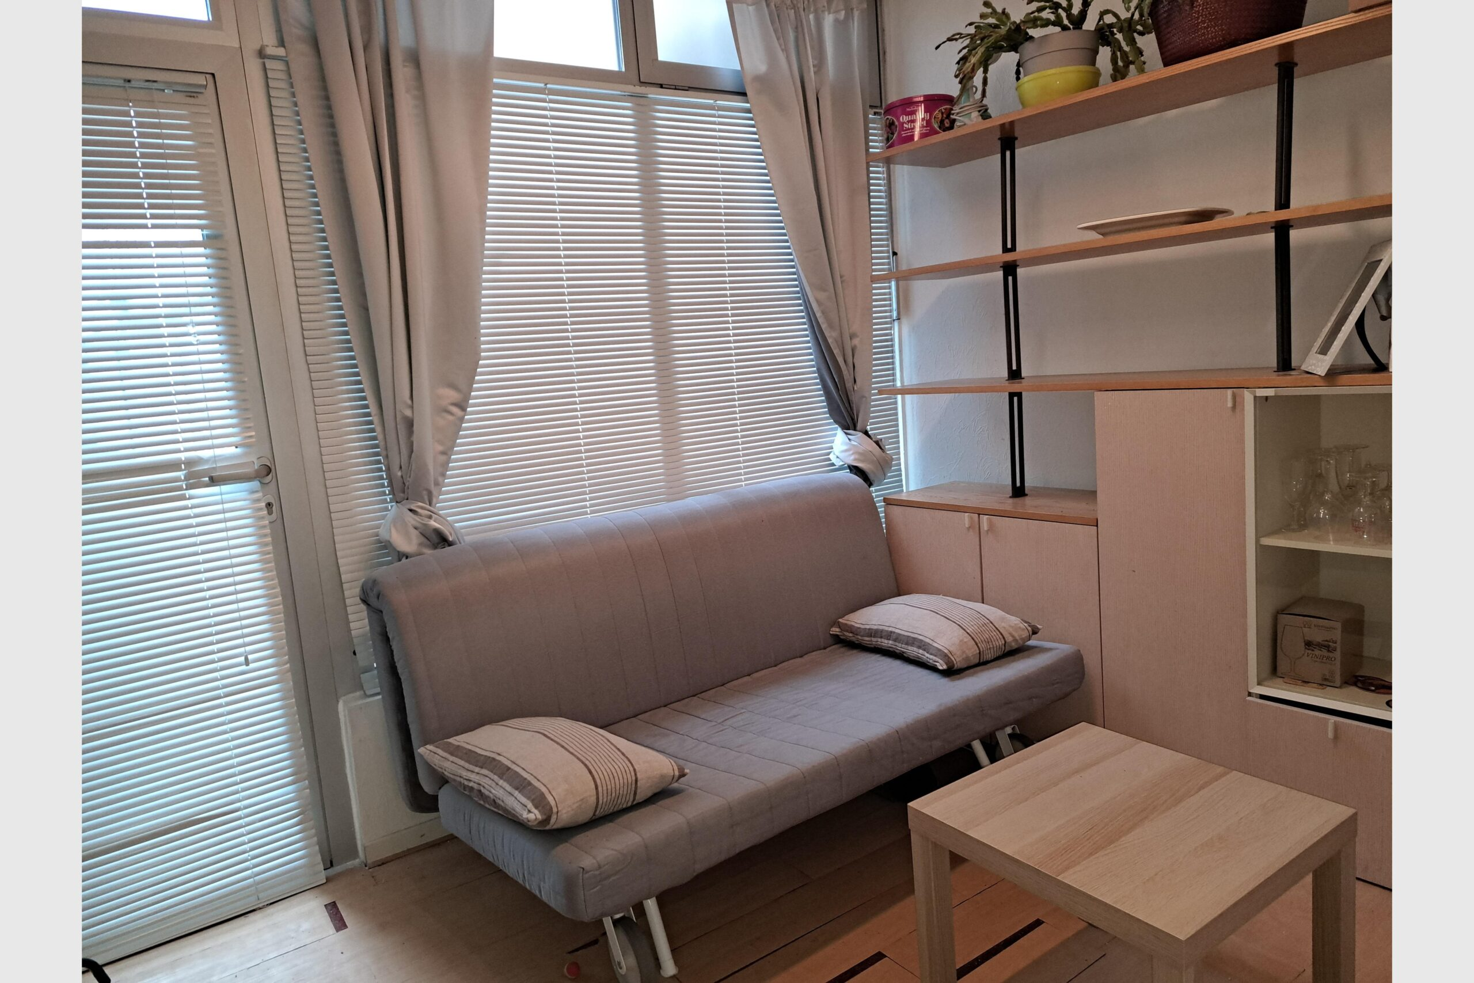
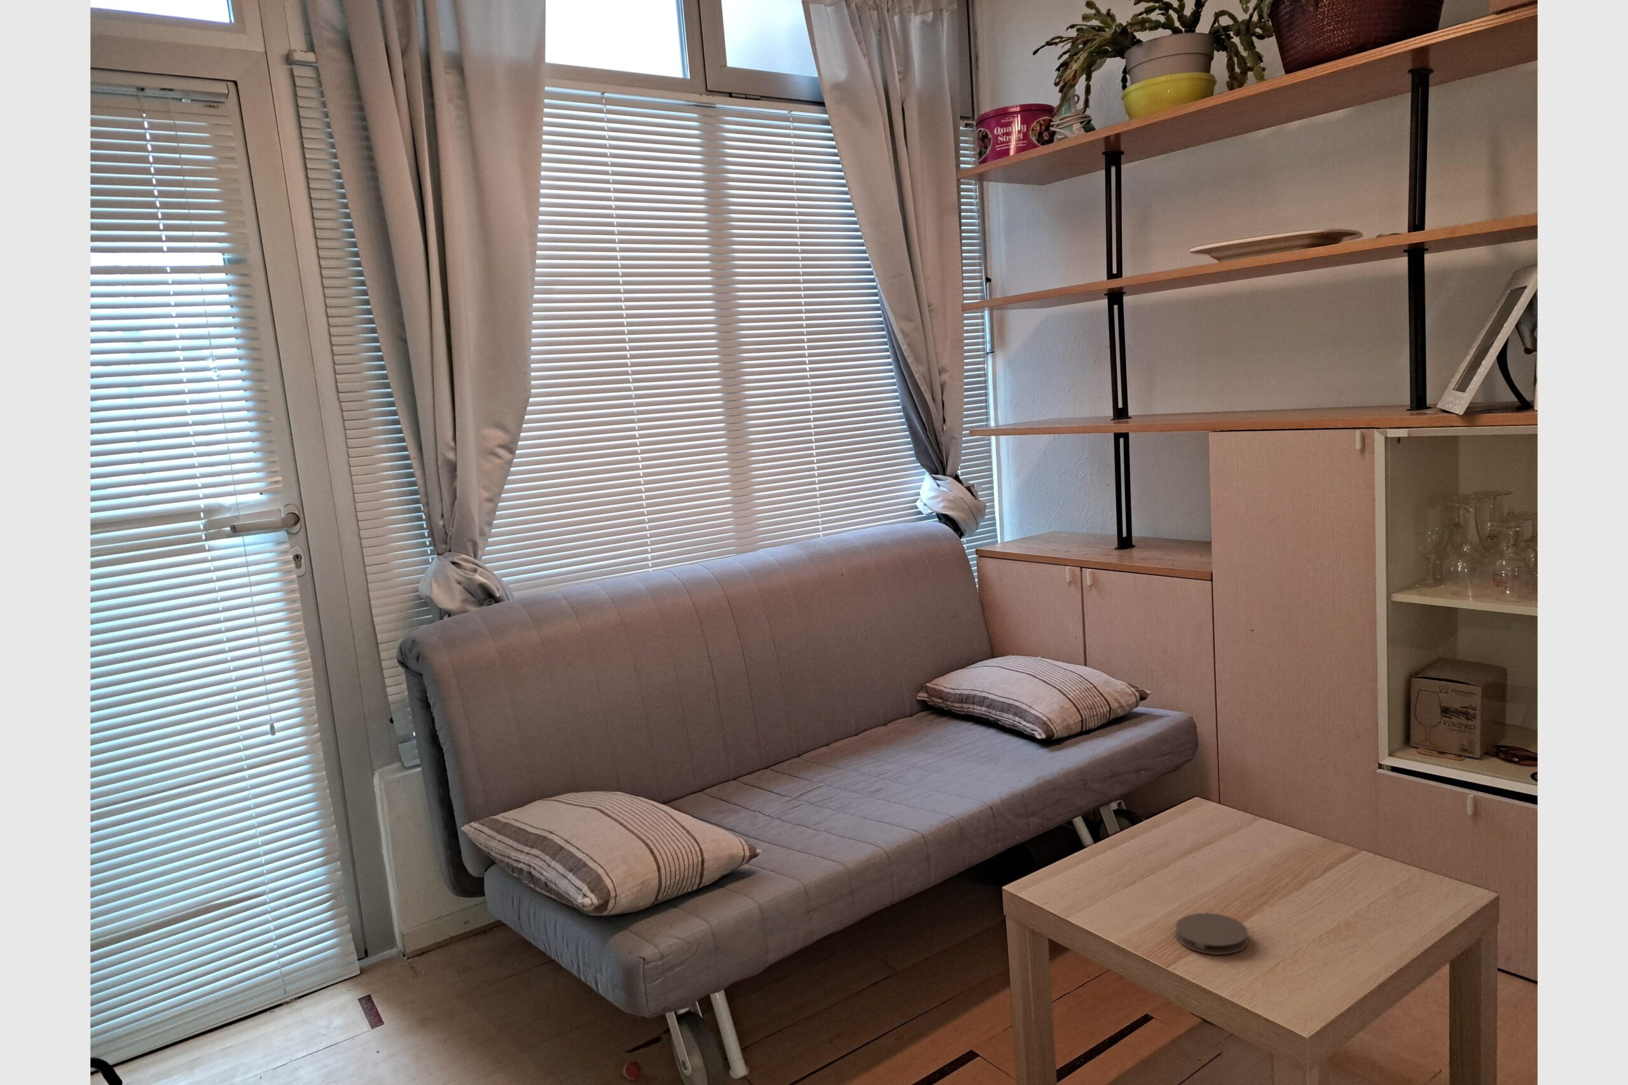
+ coaster [1175,912,1249,955]
